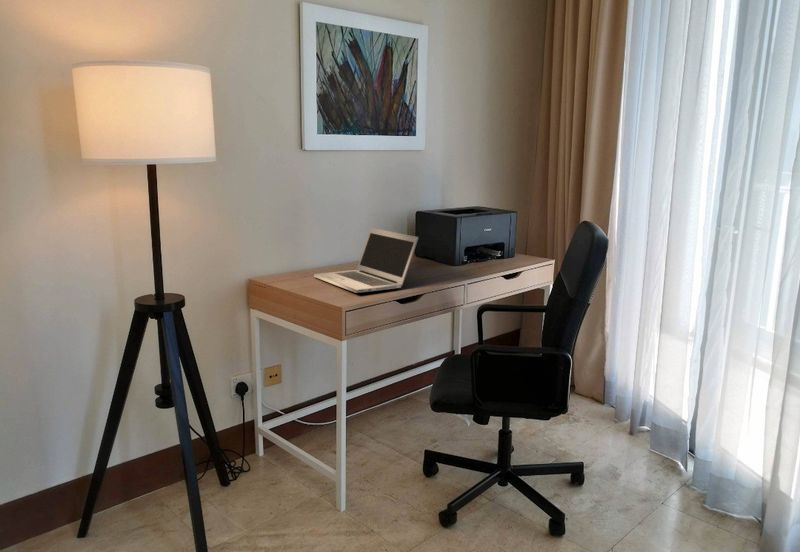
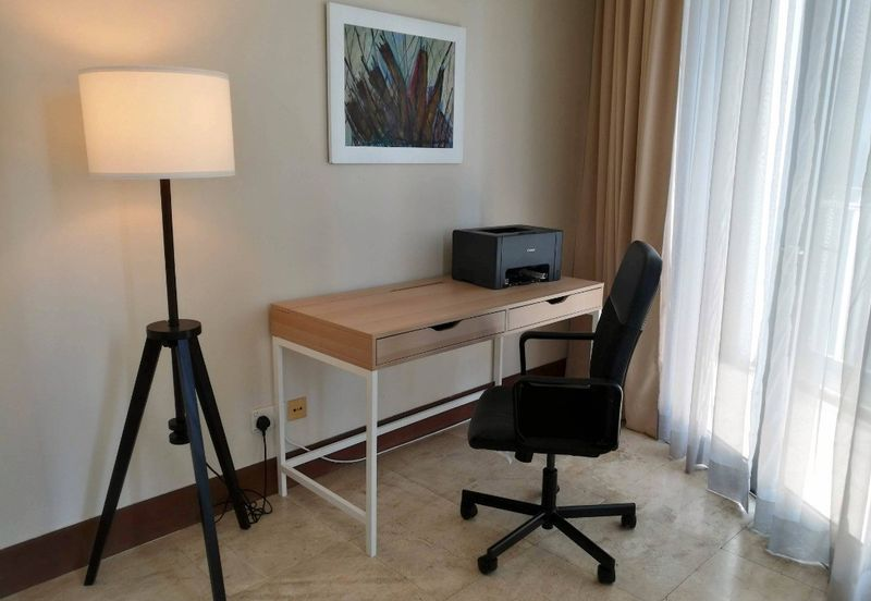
- laptop [313,227,420,294]
